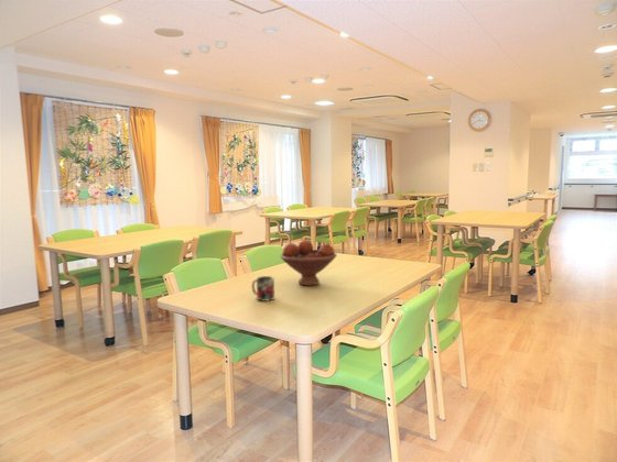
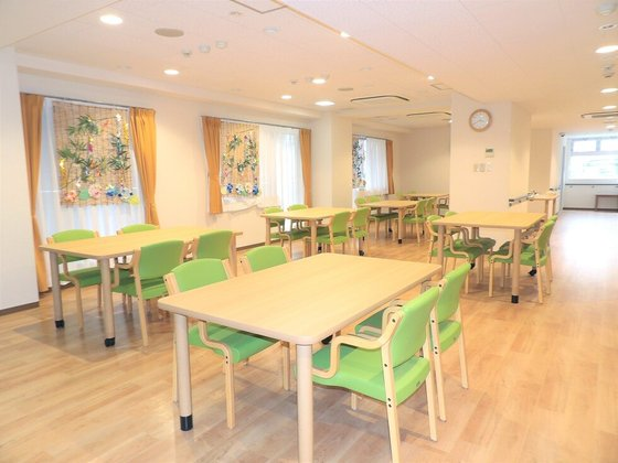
- fruit bowl [279,240,338,287]
- mug [251,275,275,302]
